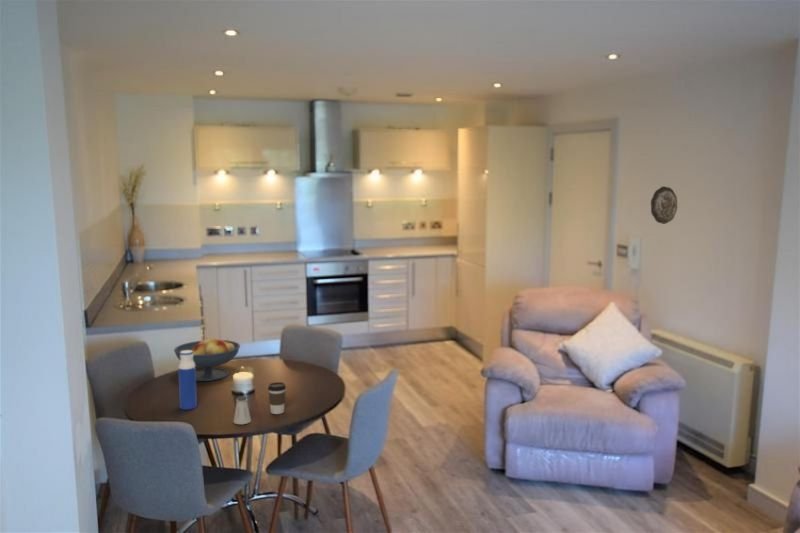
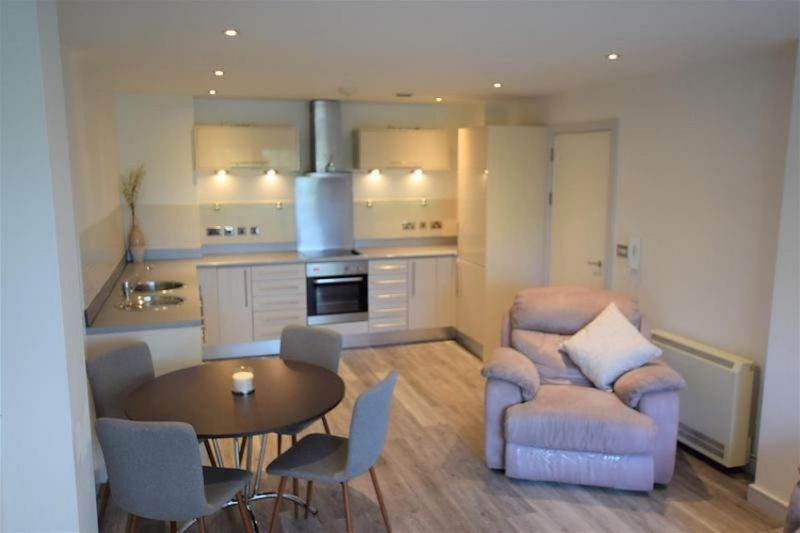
- saltshaker [232,395,253,425]
- water bottle [177,350,198,411]
- fruit bowl [173,336,241,382]
- coffee cup [267,381,287,415]
- decorative plate [650,185,678,225]
